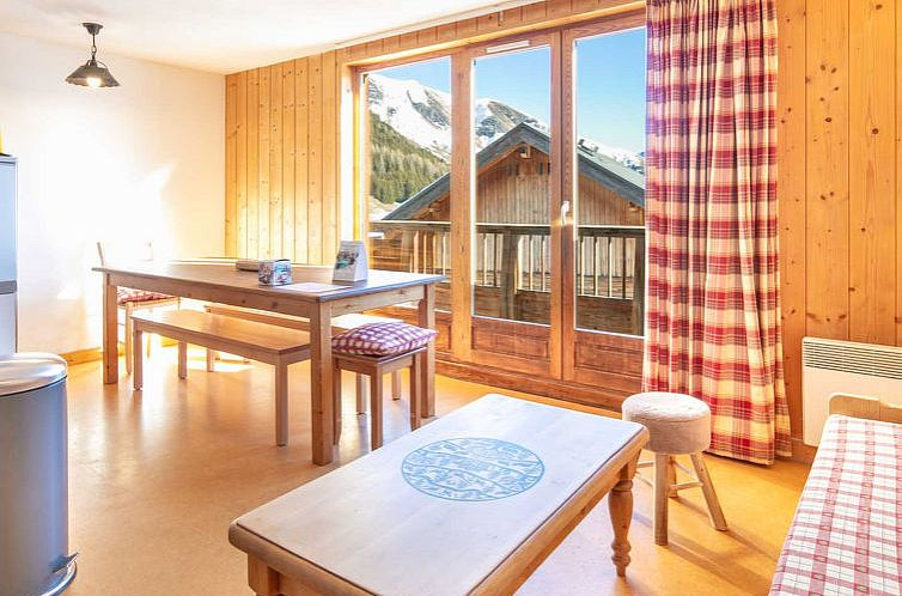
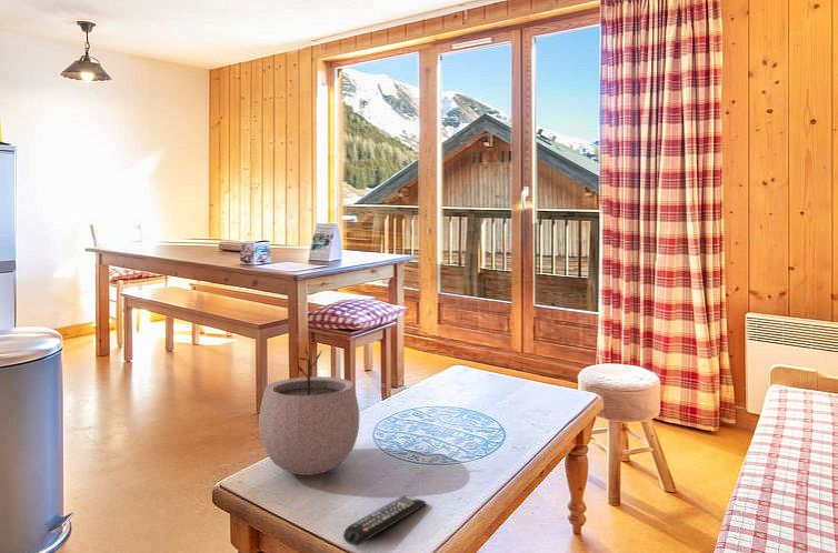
+ plant pot [258,346,360,476]
+ remote control [342,494,427,547]
